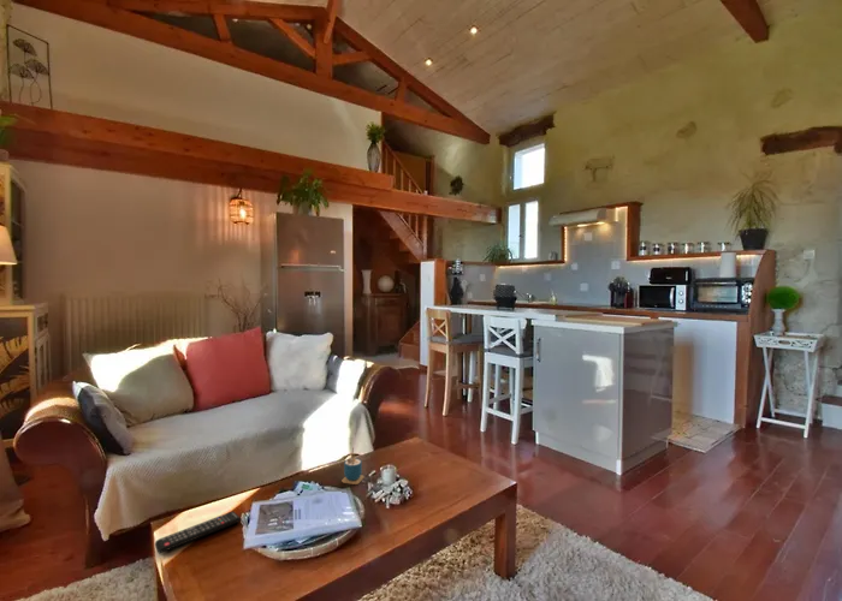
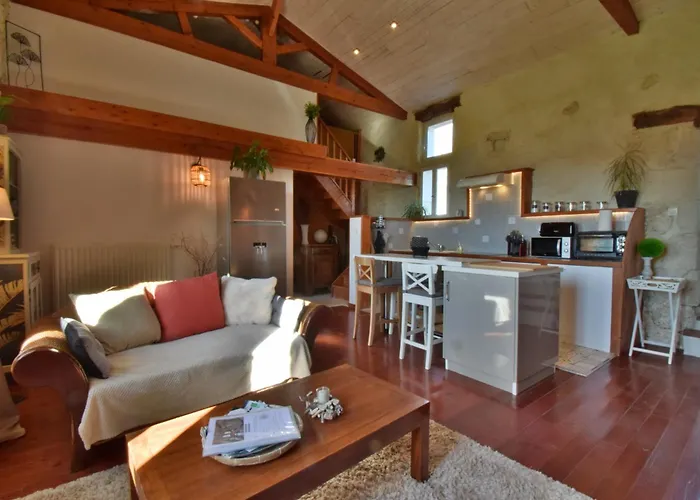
- remote control [154,511,242,555]
- cup [340,446,364,486]
